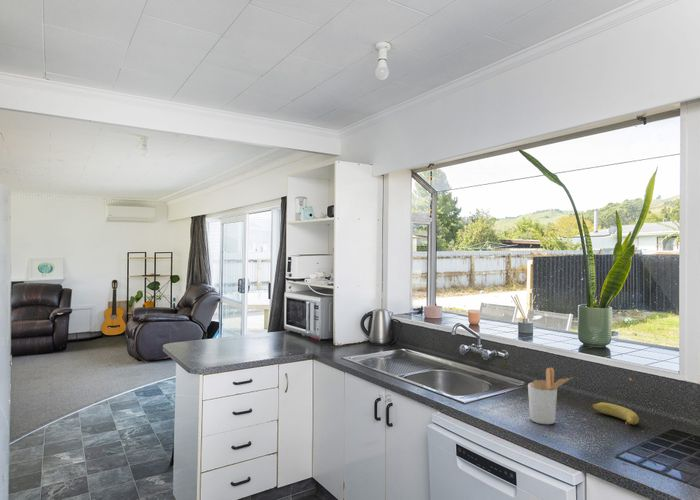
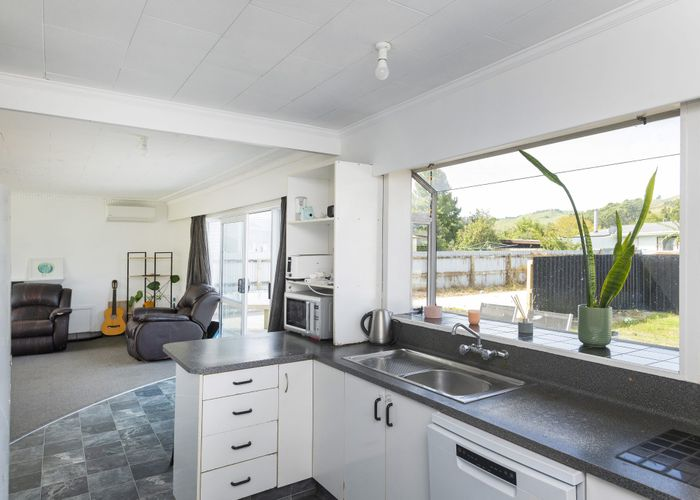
- banana [592,402,640,427]
- utensil holder [527,367,574,425]
